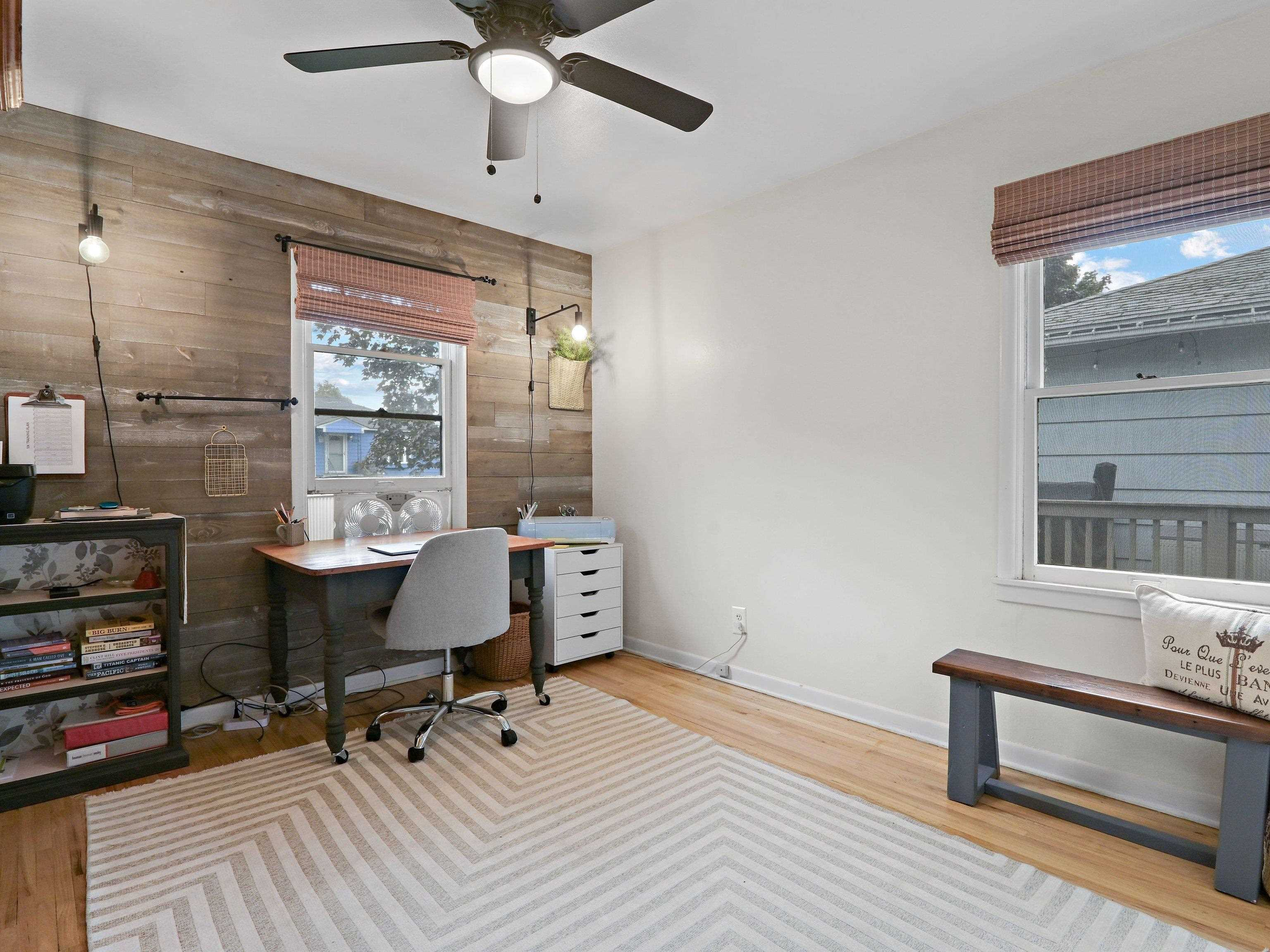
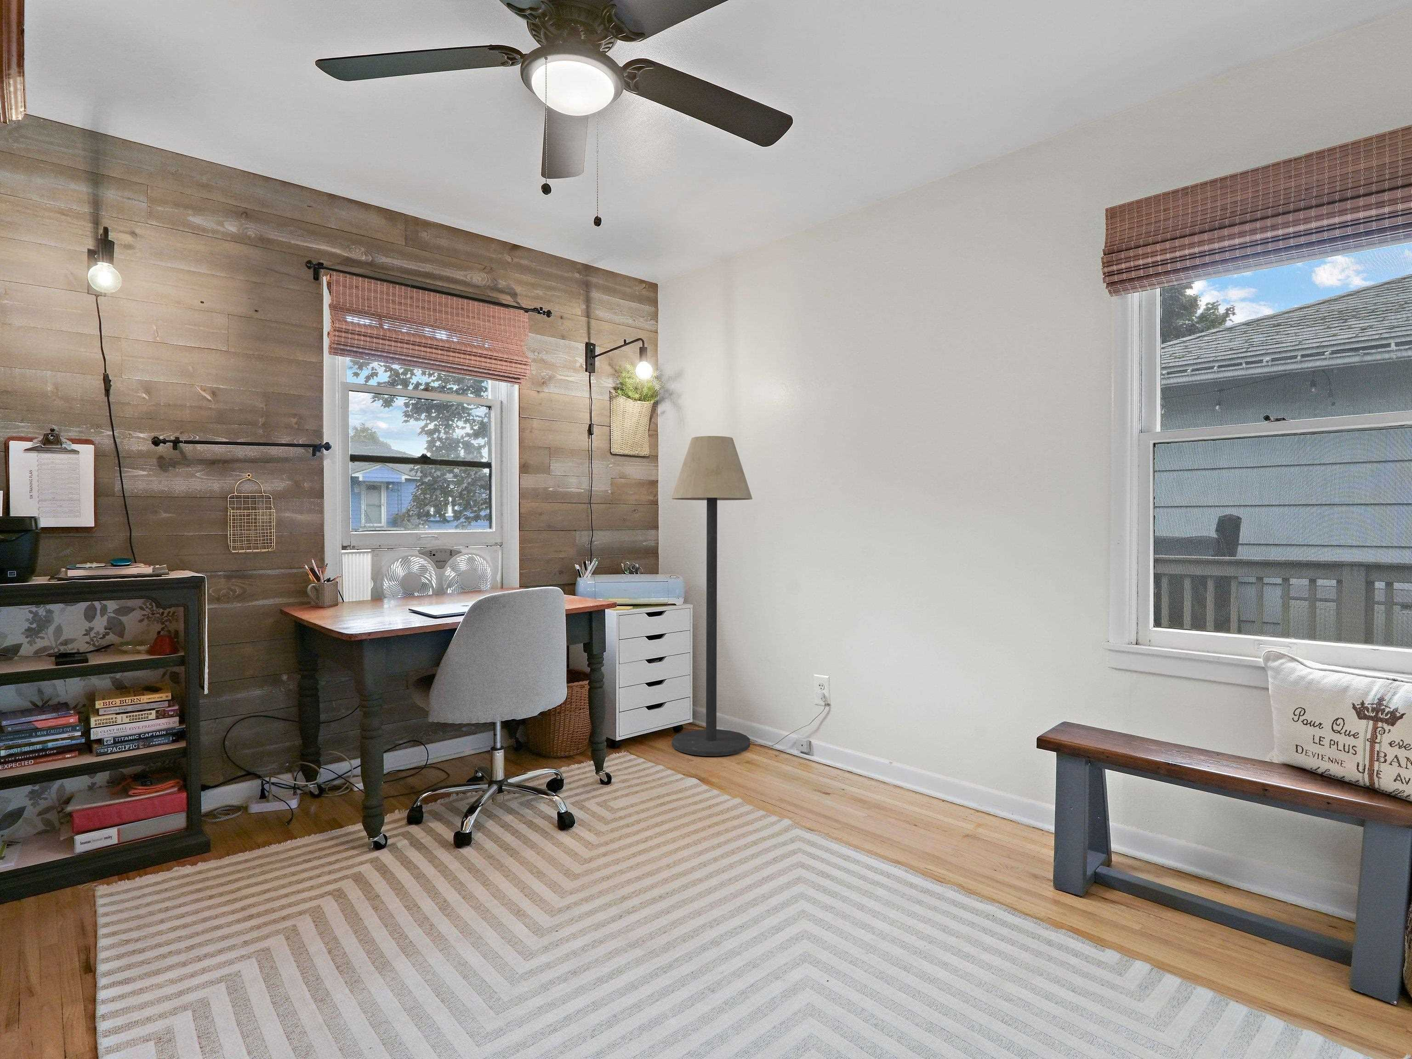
+ floor lamp [670,436,753,756]
